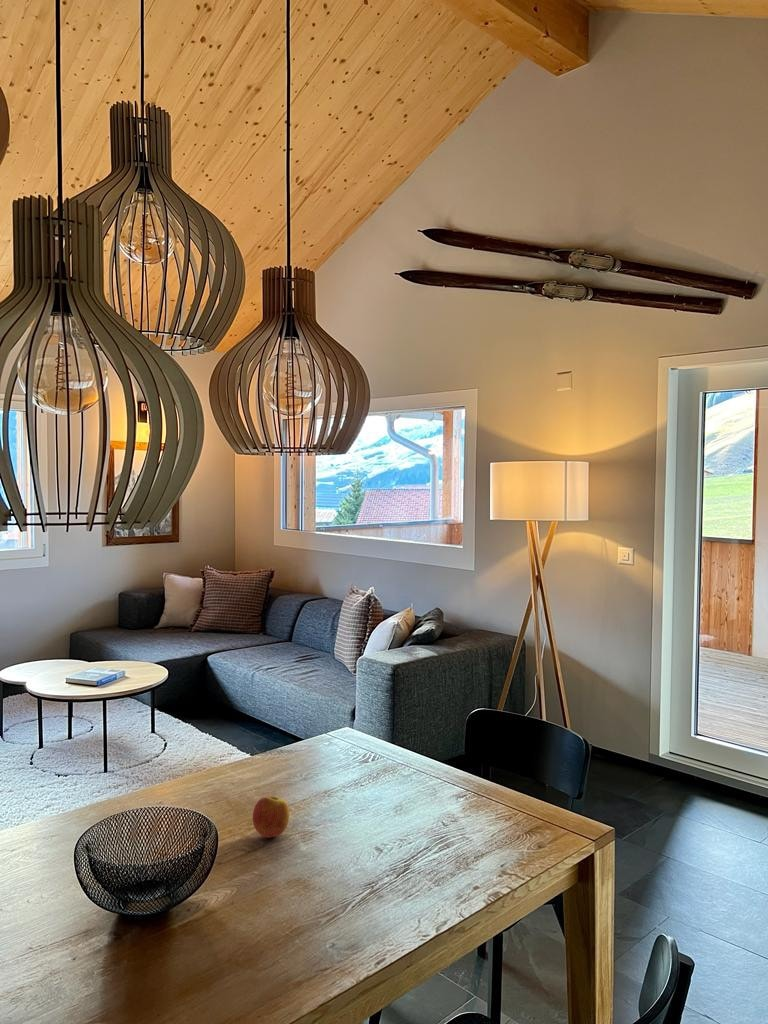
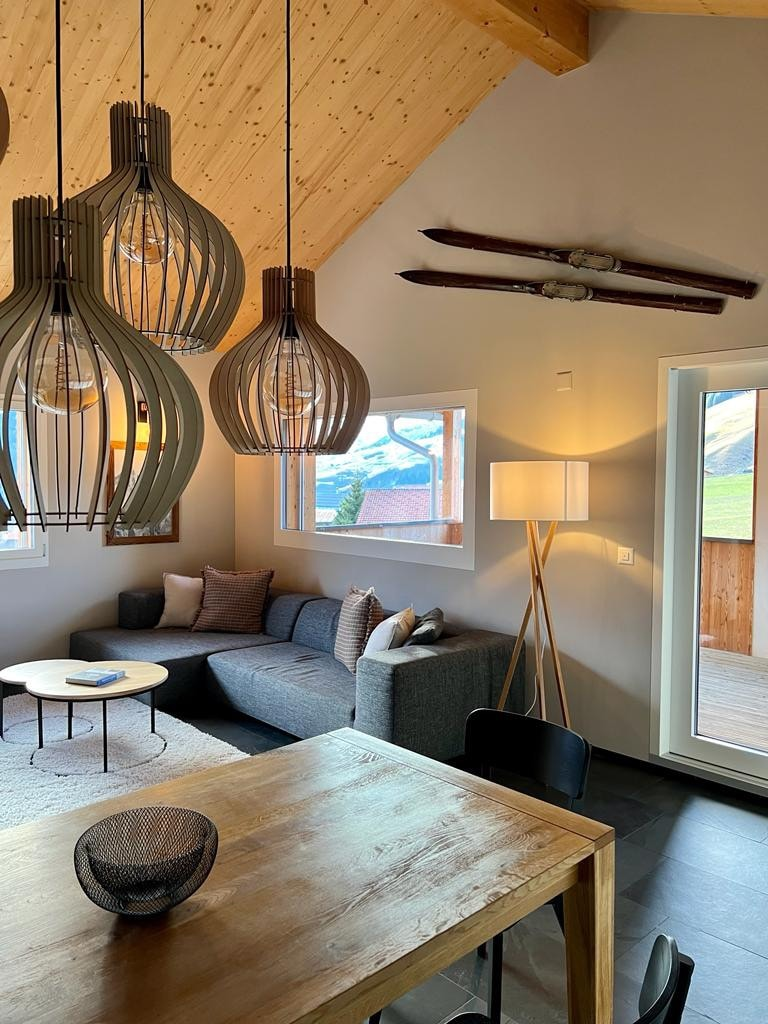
- apple [252,796,290,838]
